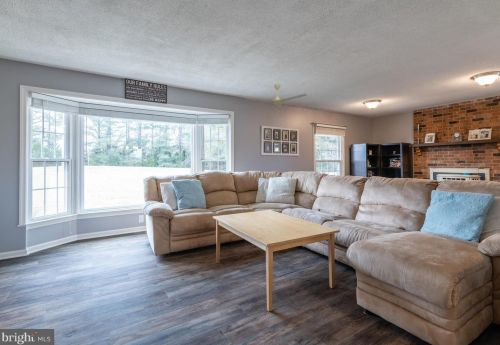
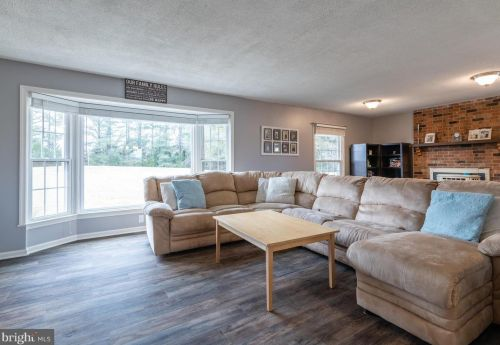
- ceiling fan [245,83,308,111]
